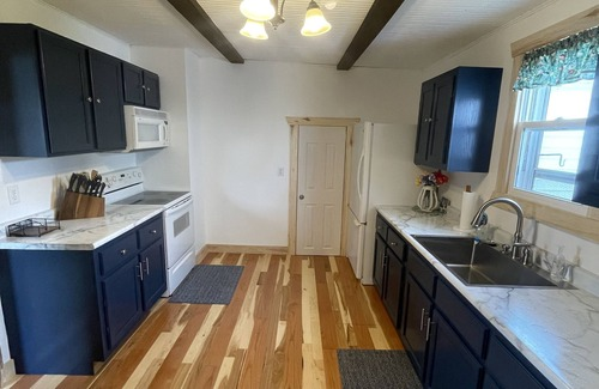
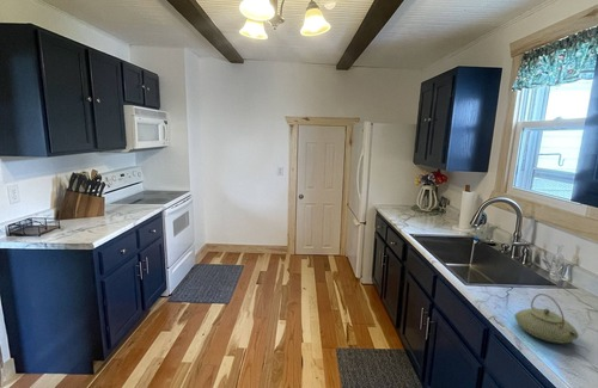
+ teapot [513,292,579,345]
